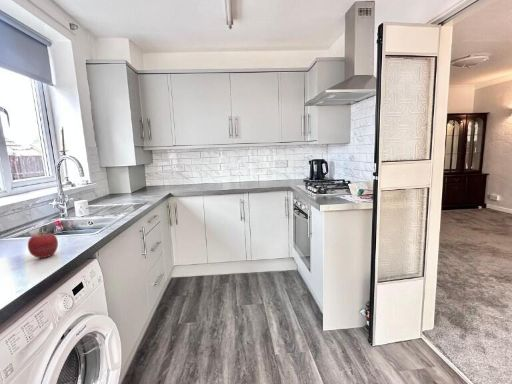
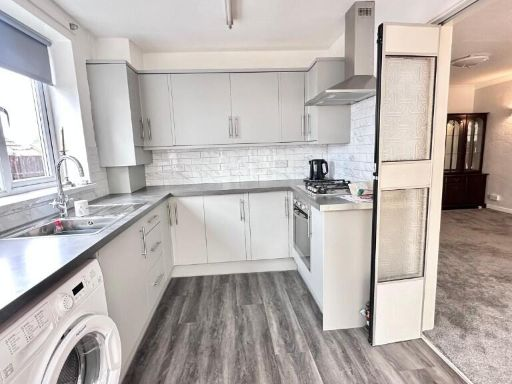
- apple [27,232,59,259]
